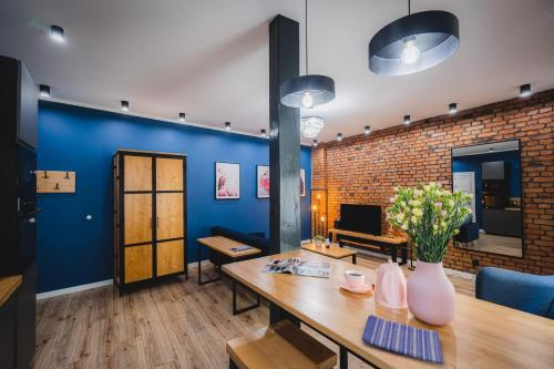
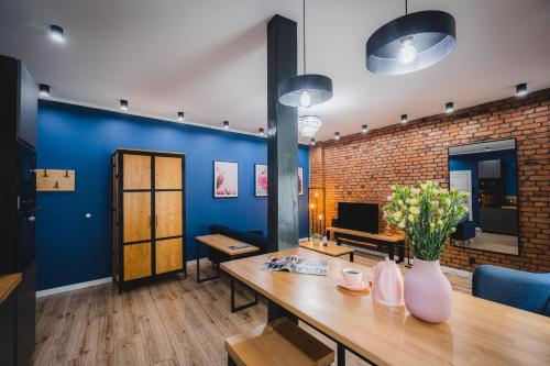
- dish towel [361,314,444,366]
